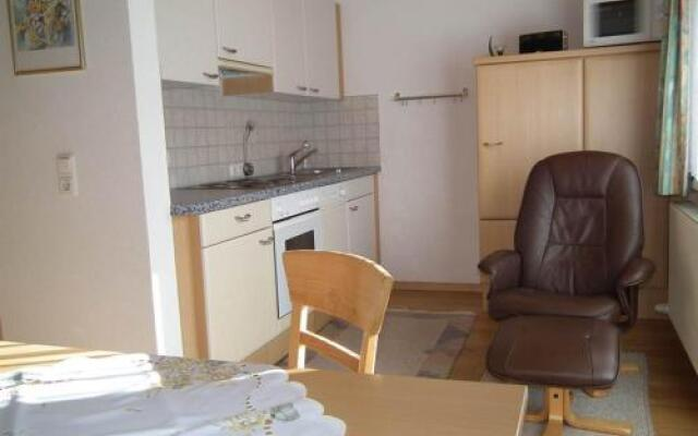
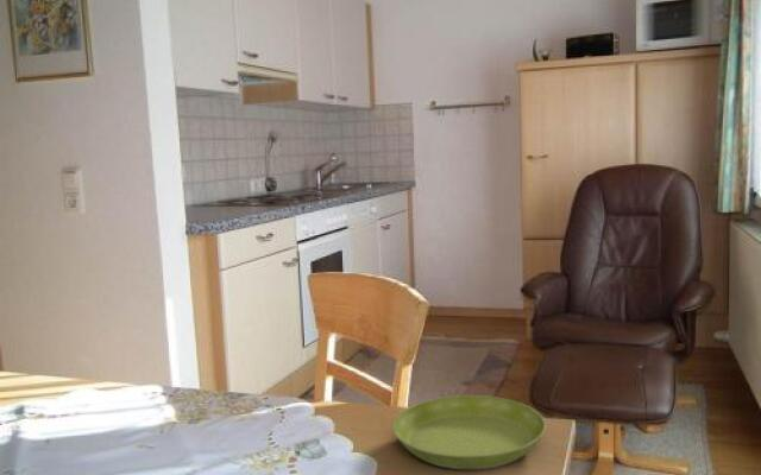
+ saucer [391,394,547,470]
